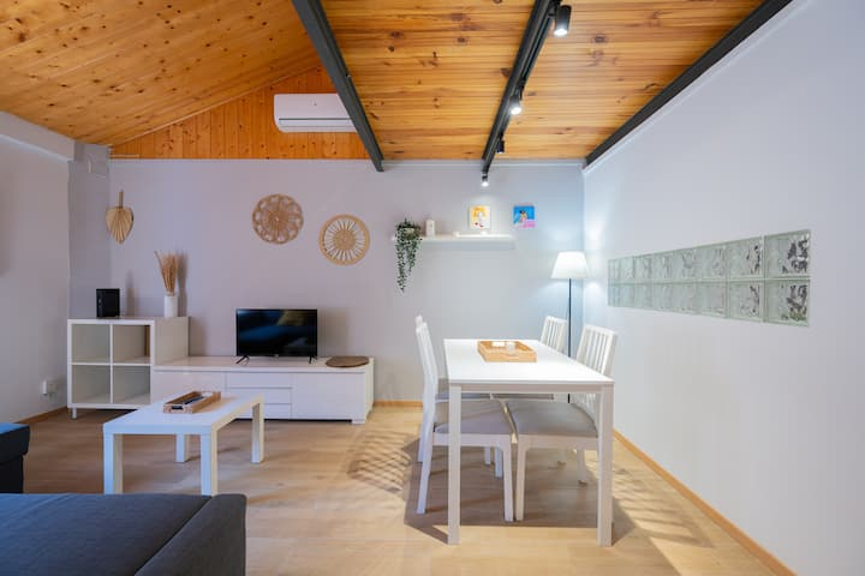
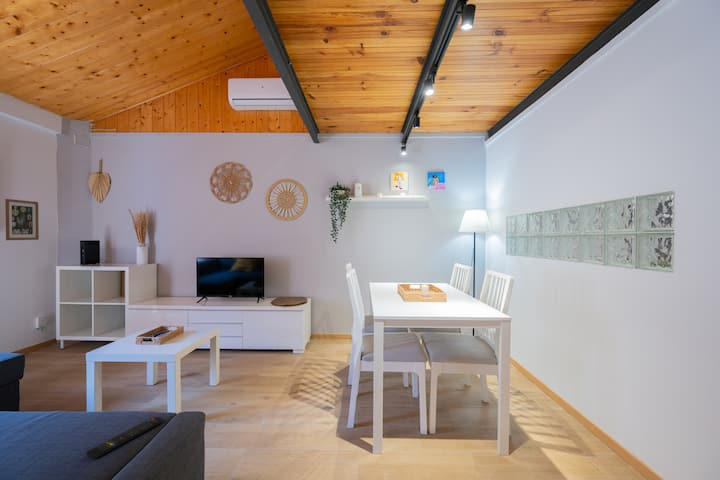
+ wall art [4,198,40,241]
+ remote control [85,416,164,460]
